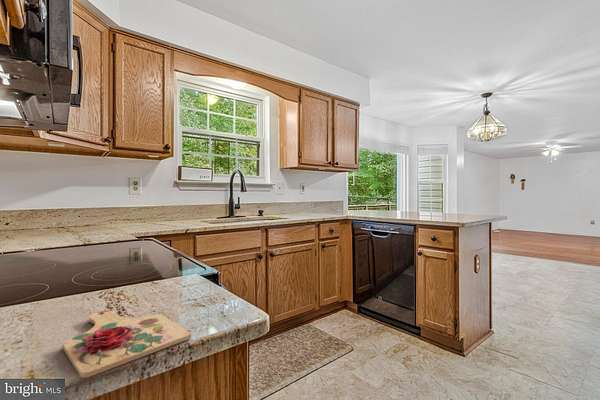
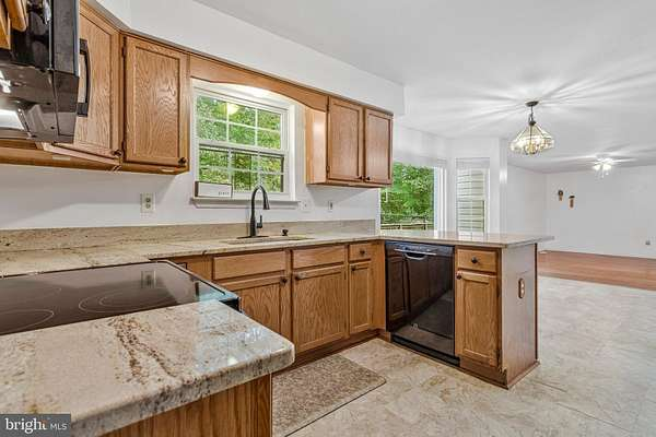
- cutting board [61,309,192,379]
